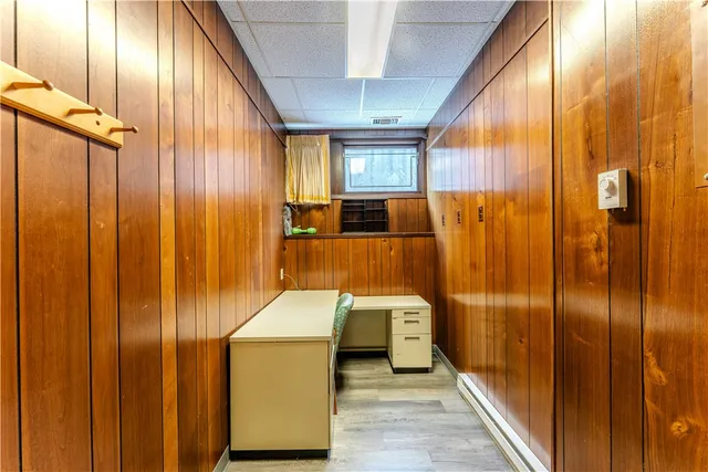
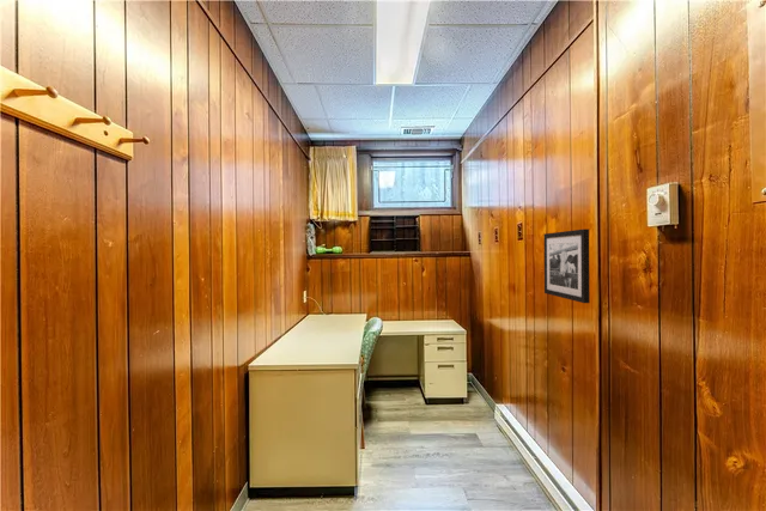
+ picture frame [543,227,591,304]
